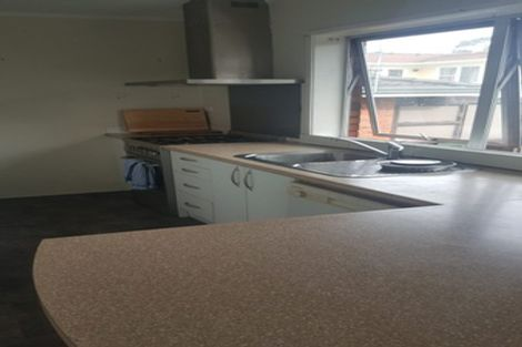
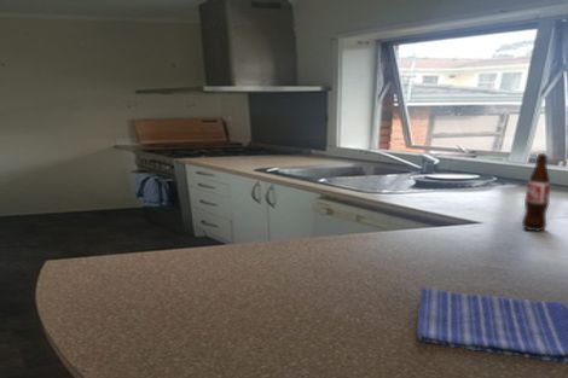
+ dish towel [416,287,568,365]
+ bottle [521,152,551,232]
